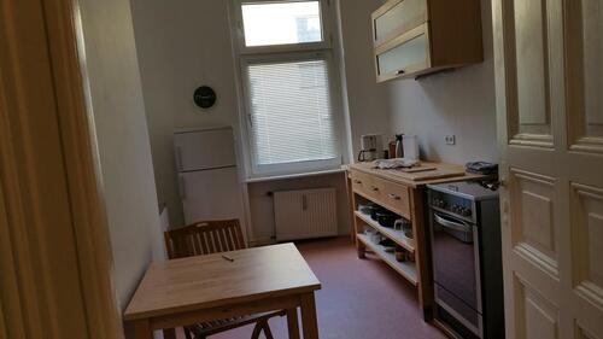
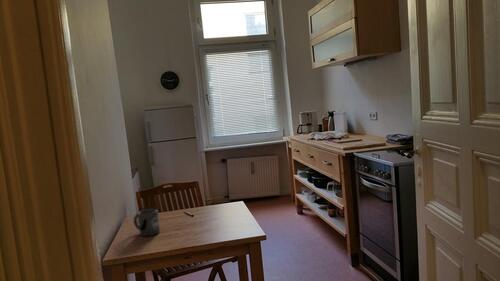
+ mug [132,208,161,237]
